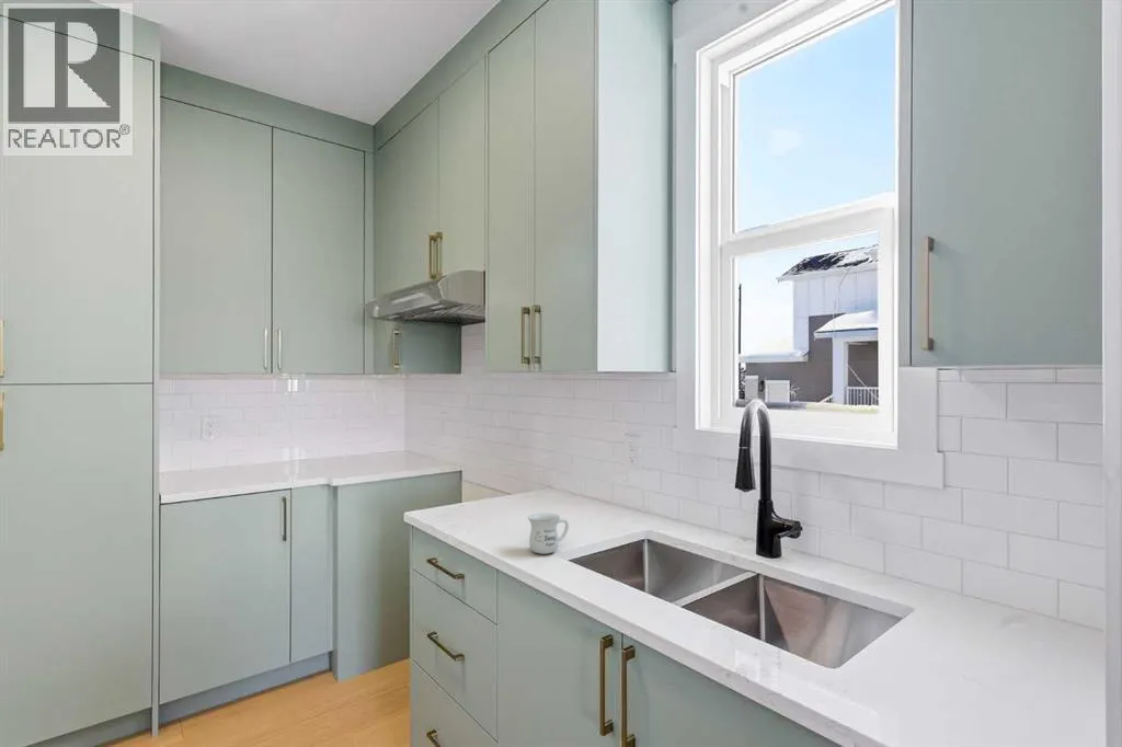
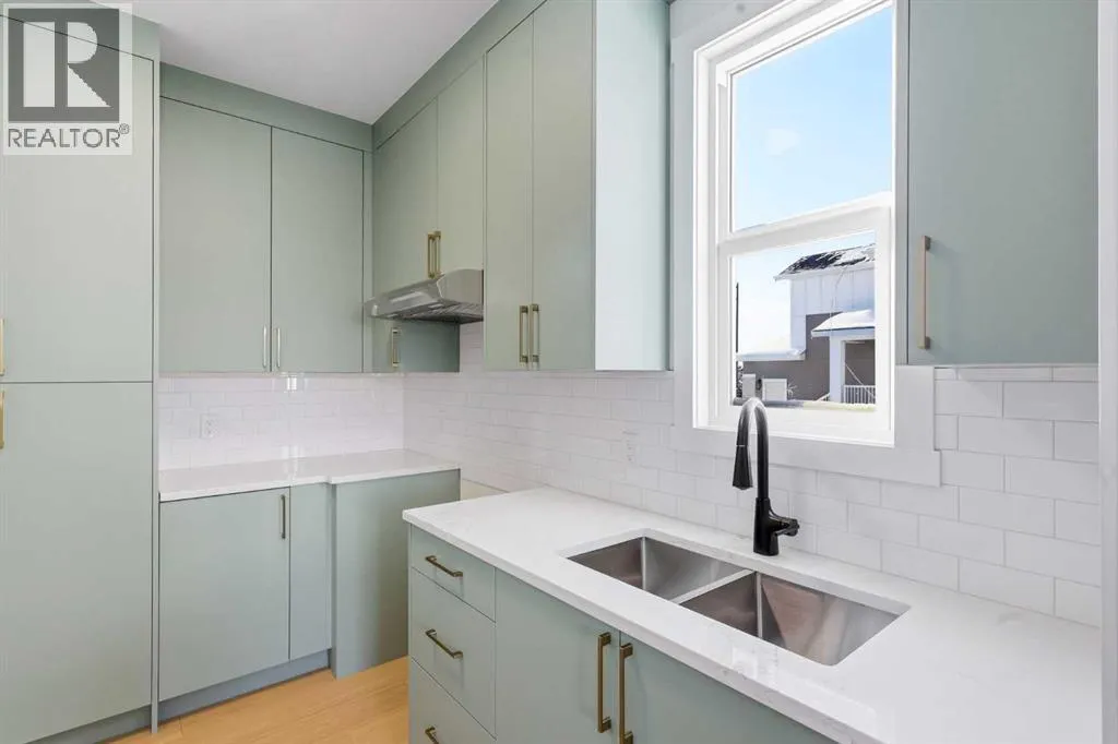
- mug [527,512,570,555]
